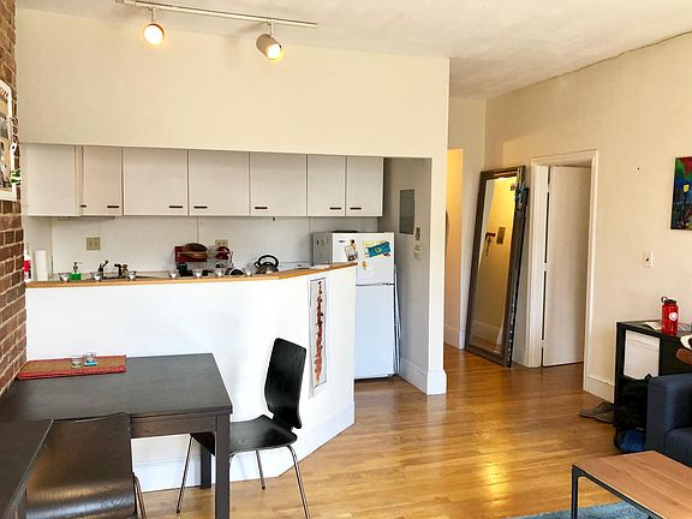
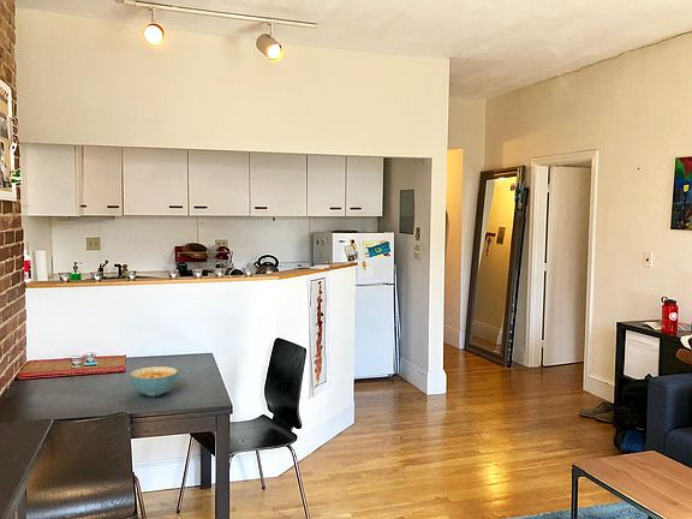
+ cereal bowl [129,365,179,398]
